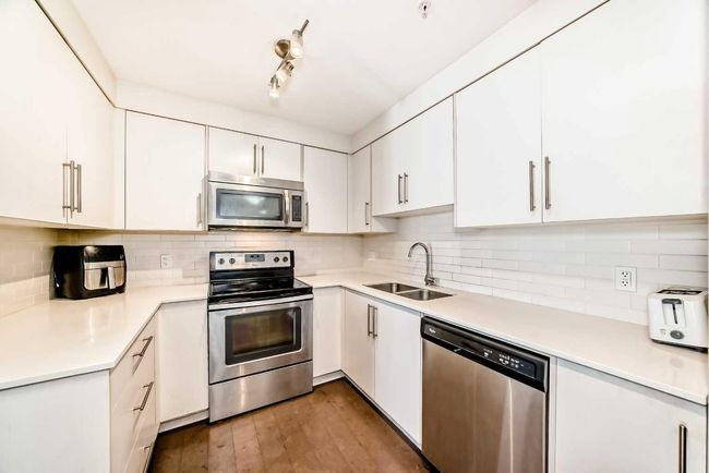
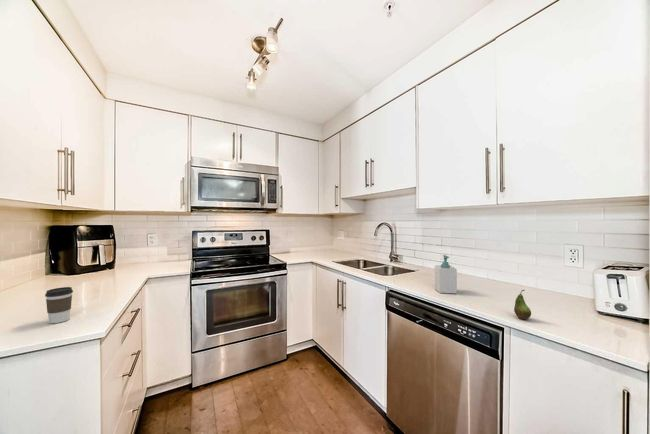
+ soap bottle [434,254,458,294]
+ coffee cup [44,286,74,324]
+ fruit [513,289,532,320]
